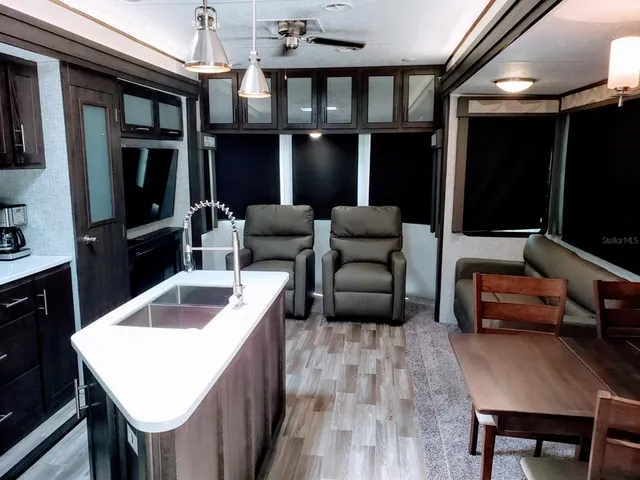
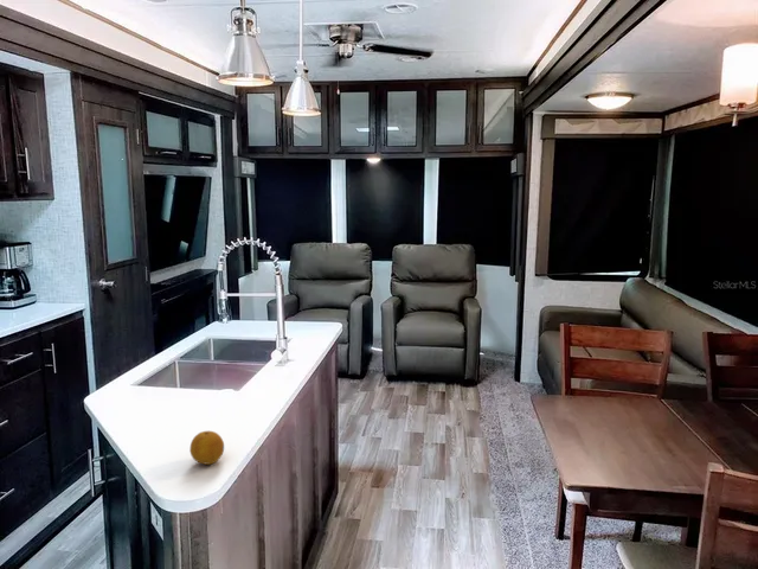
+ fruit [188,430,225,466]
